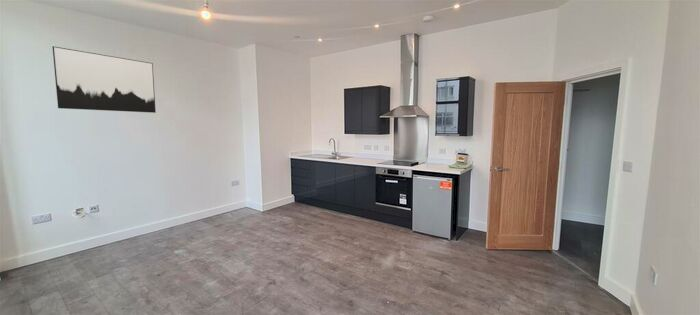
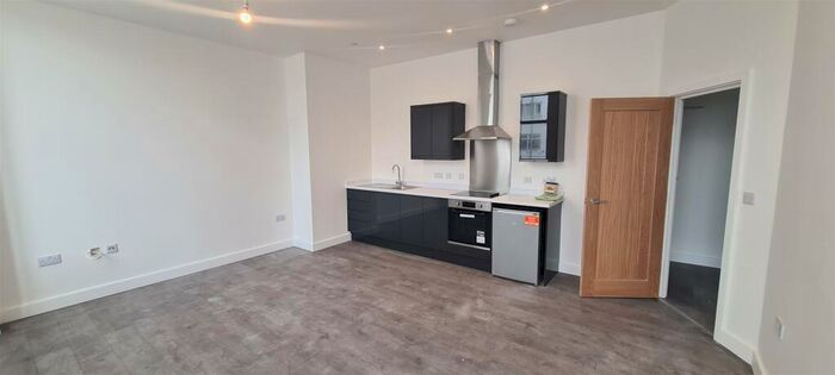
- wall art [51,45,157,114]
